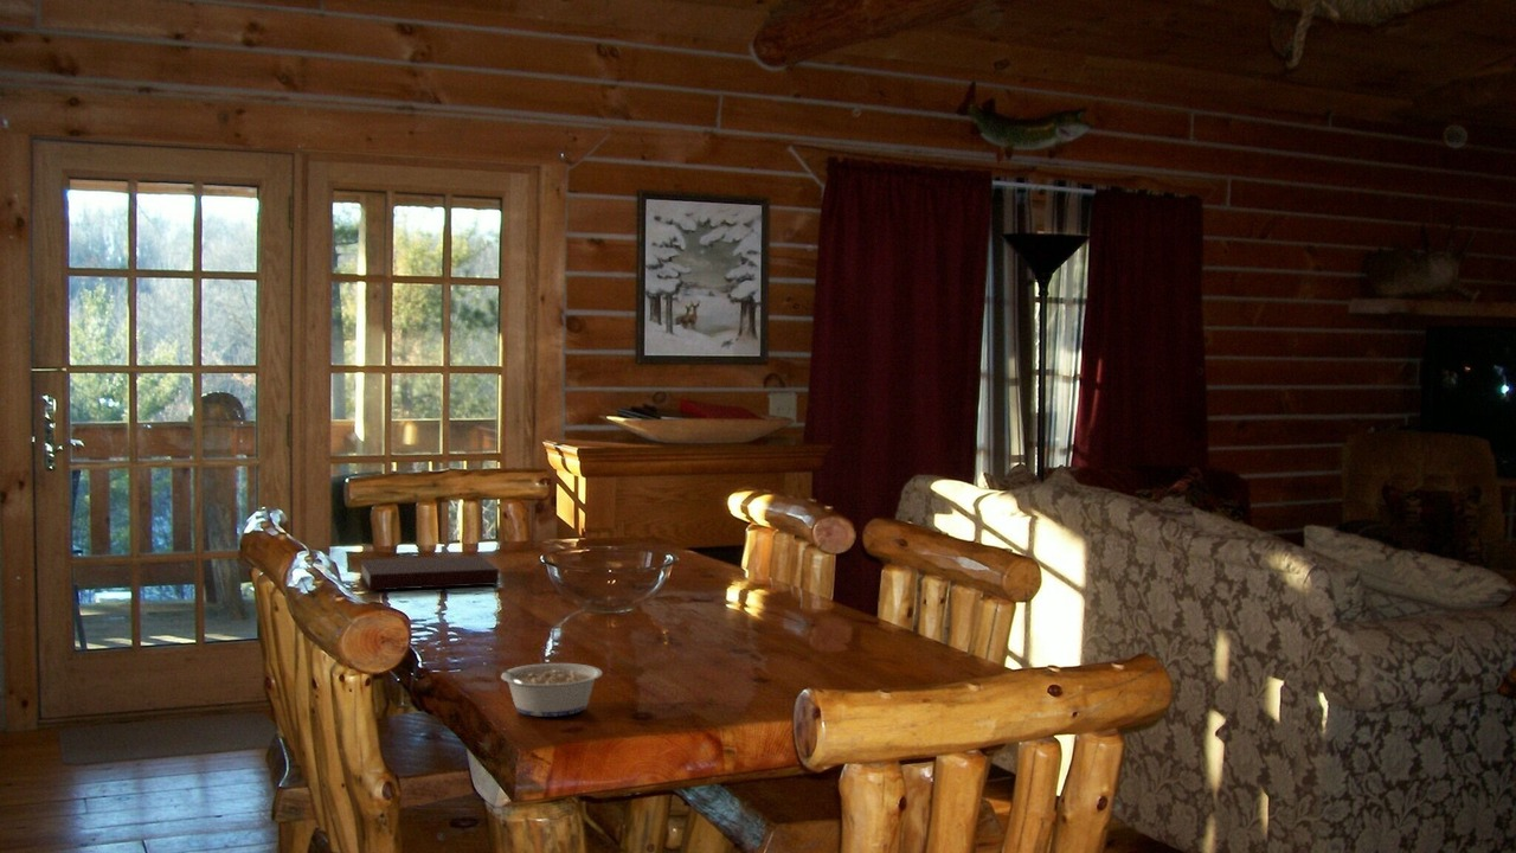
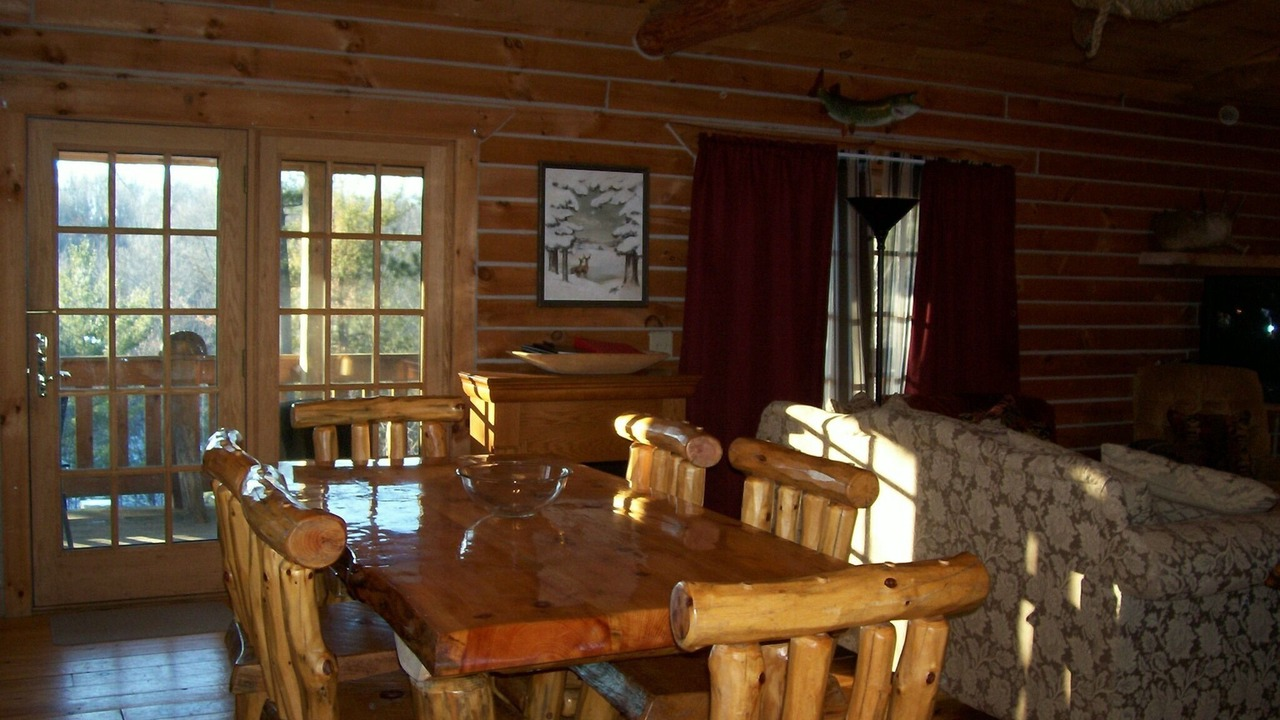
- legume [482,662,604,718]
- notebook [359,554,500,591]
